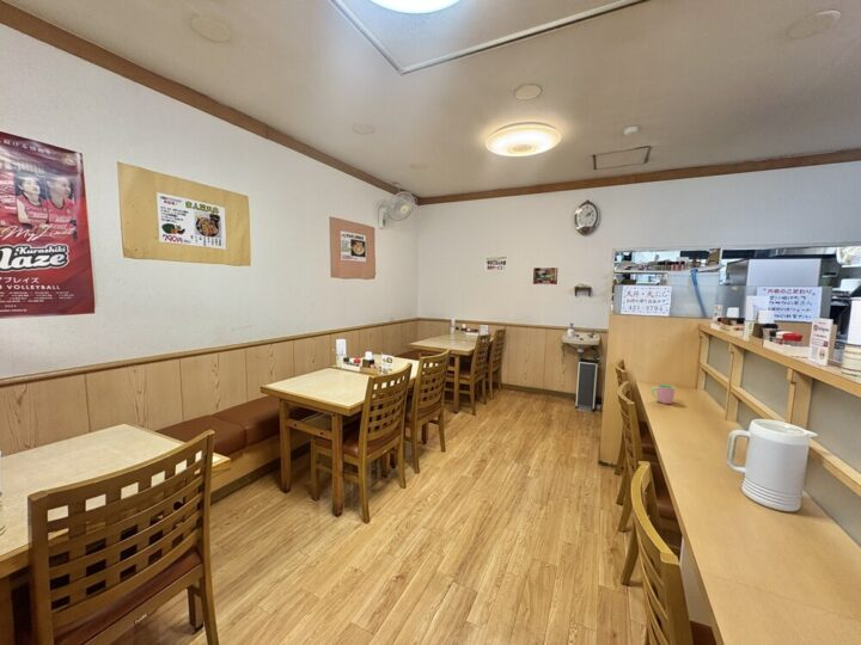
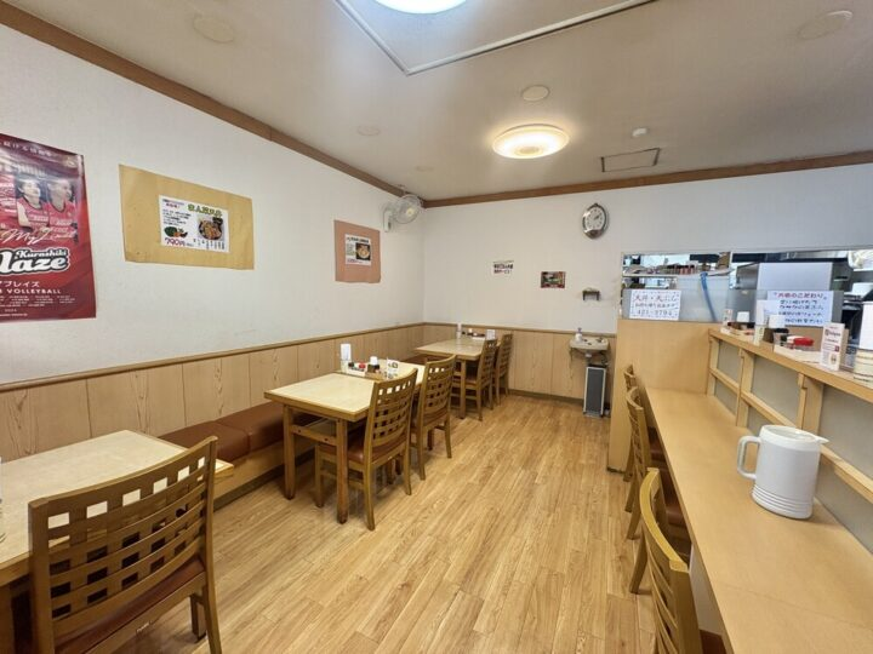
- cup [651,383,676,405]
